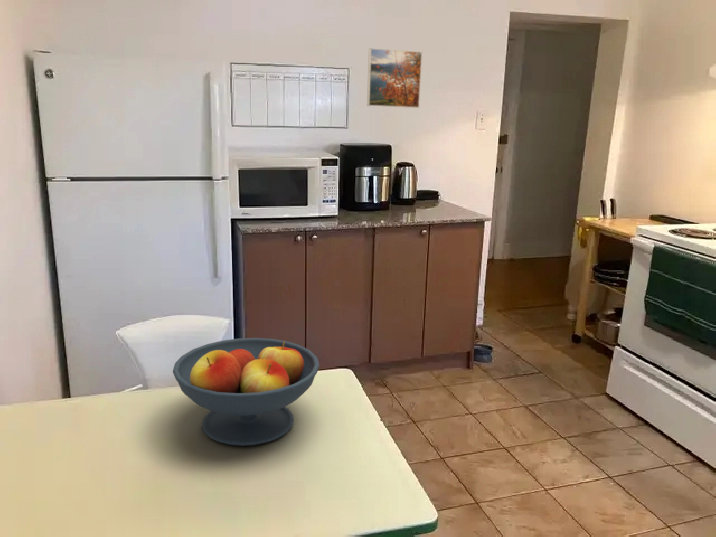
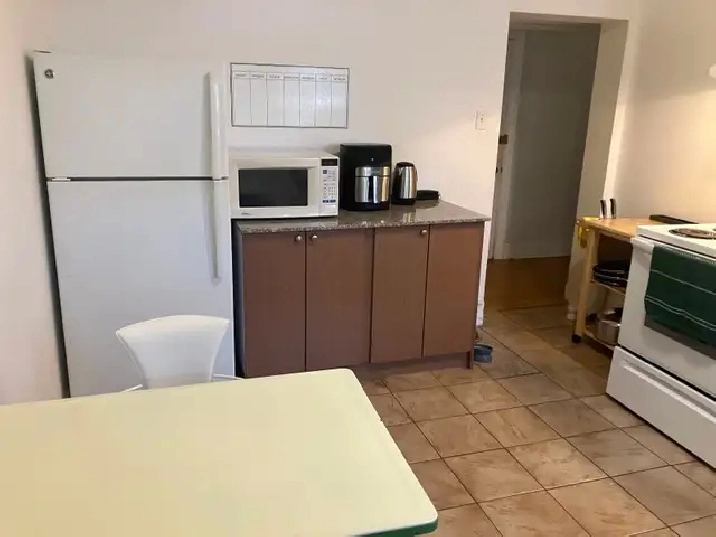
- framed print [366,47,423,109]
- fruit bowl [172,337,320,447]
